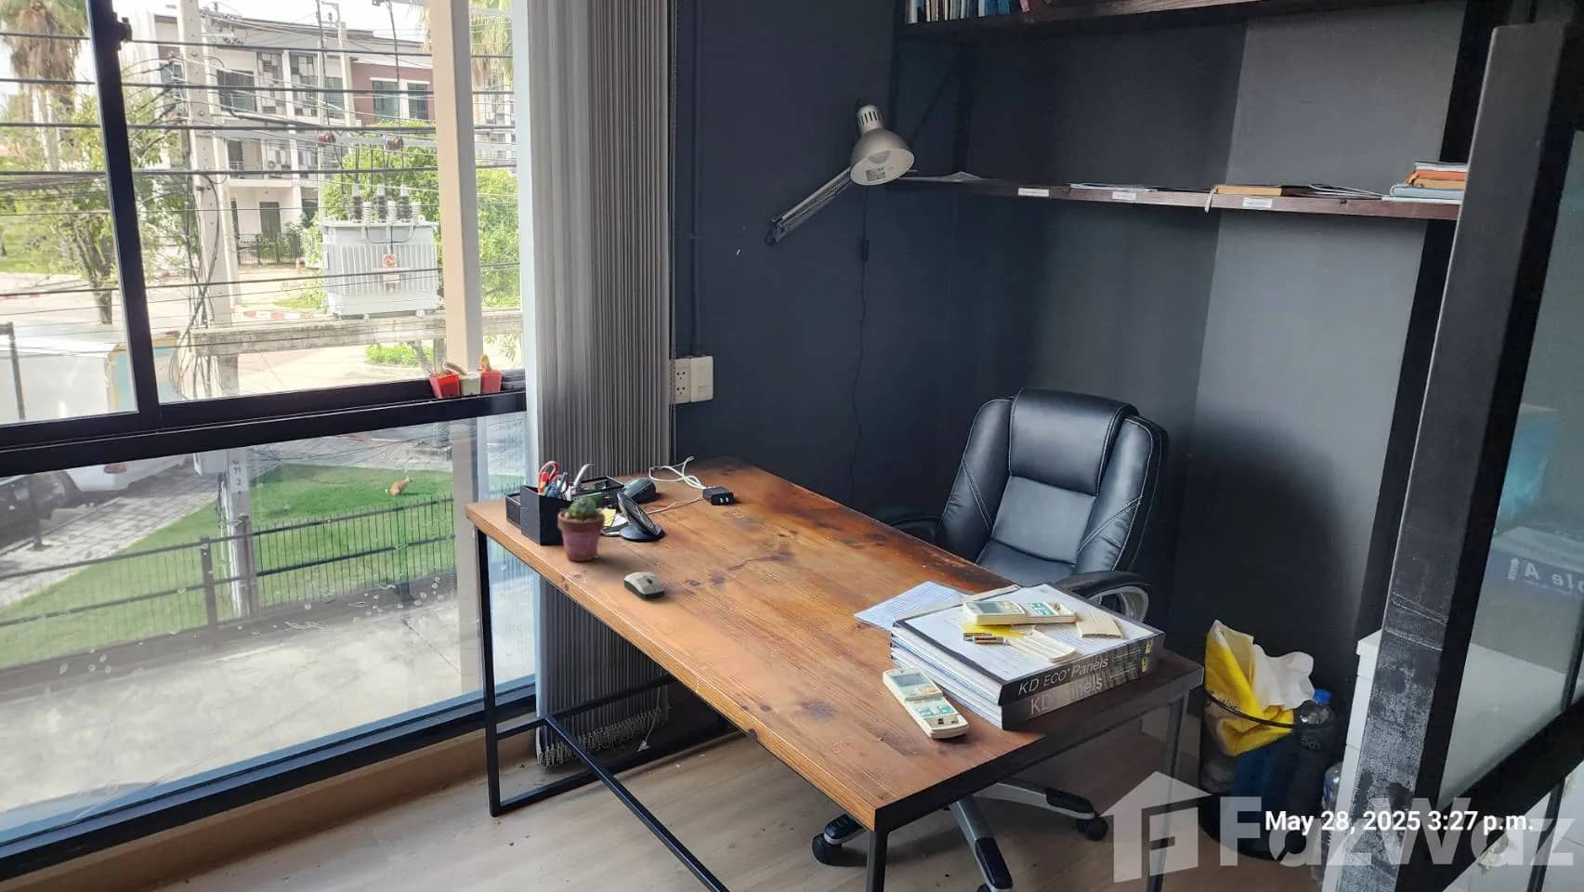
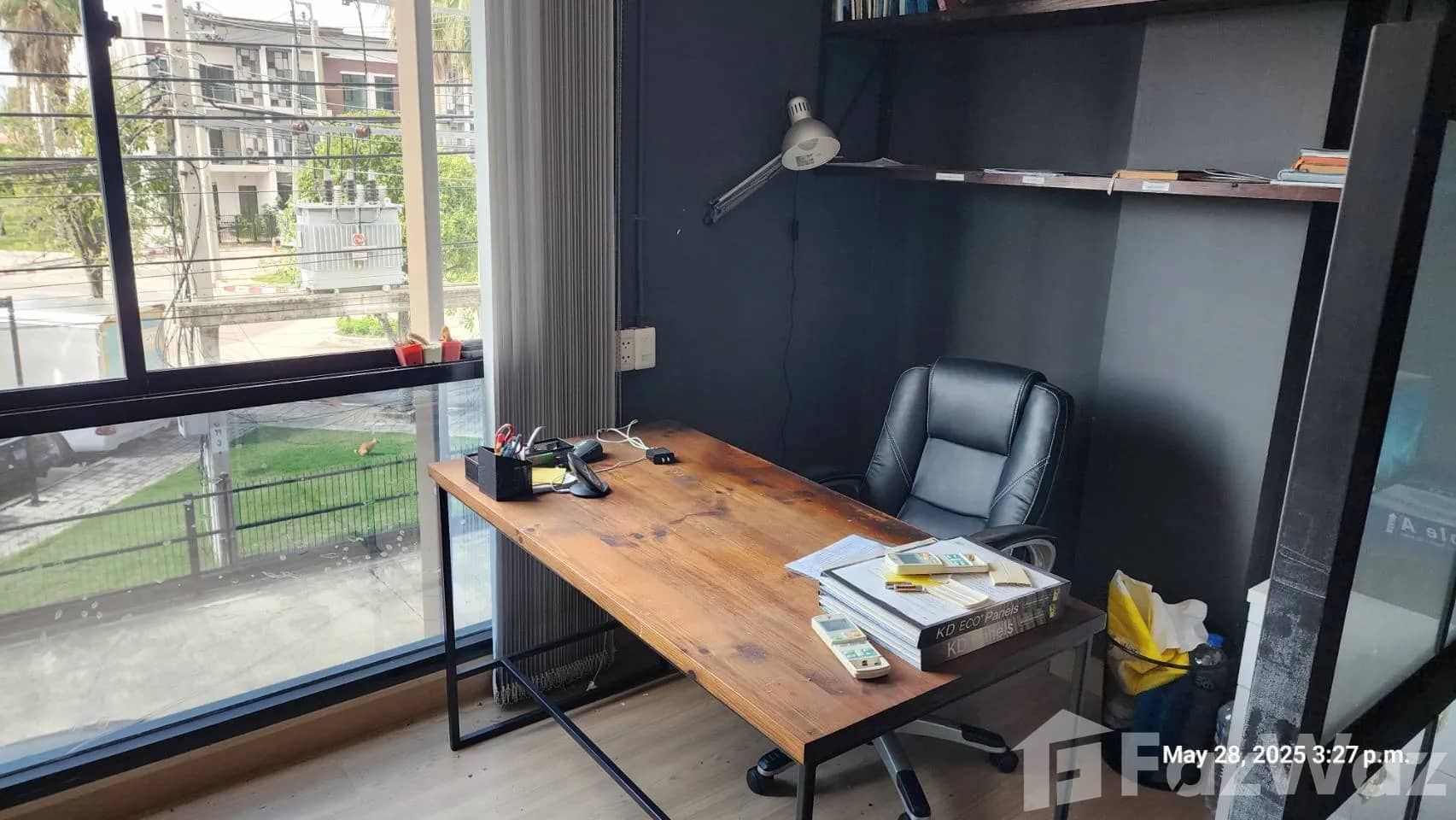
- potted succulent [557,496,607,562]
- computer mouse [622,571,665,599]
